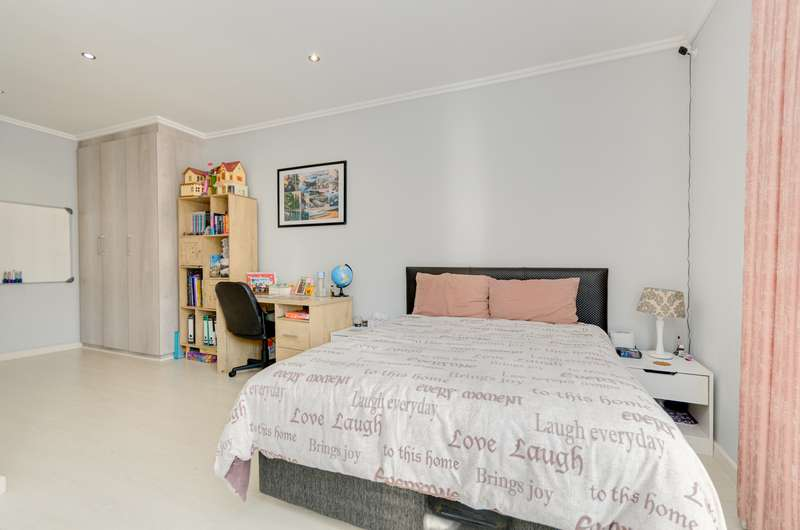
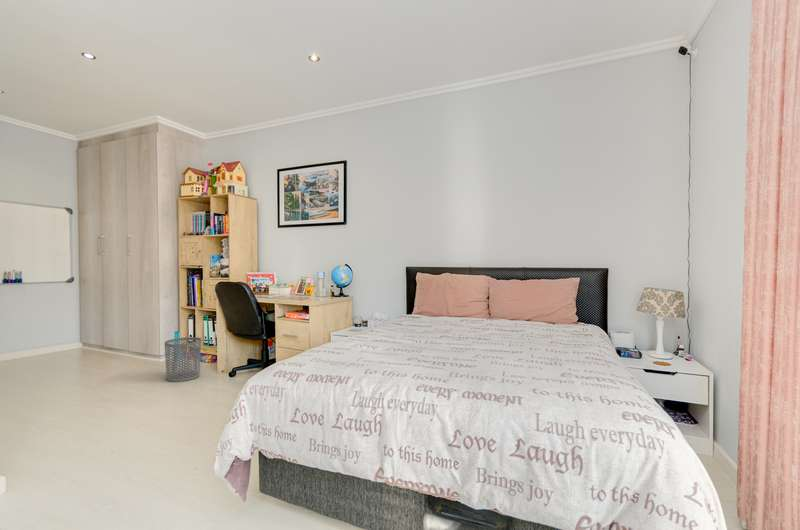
+ waste bin [164,336,202,383]
